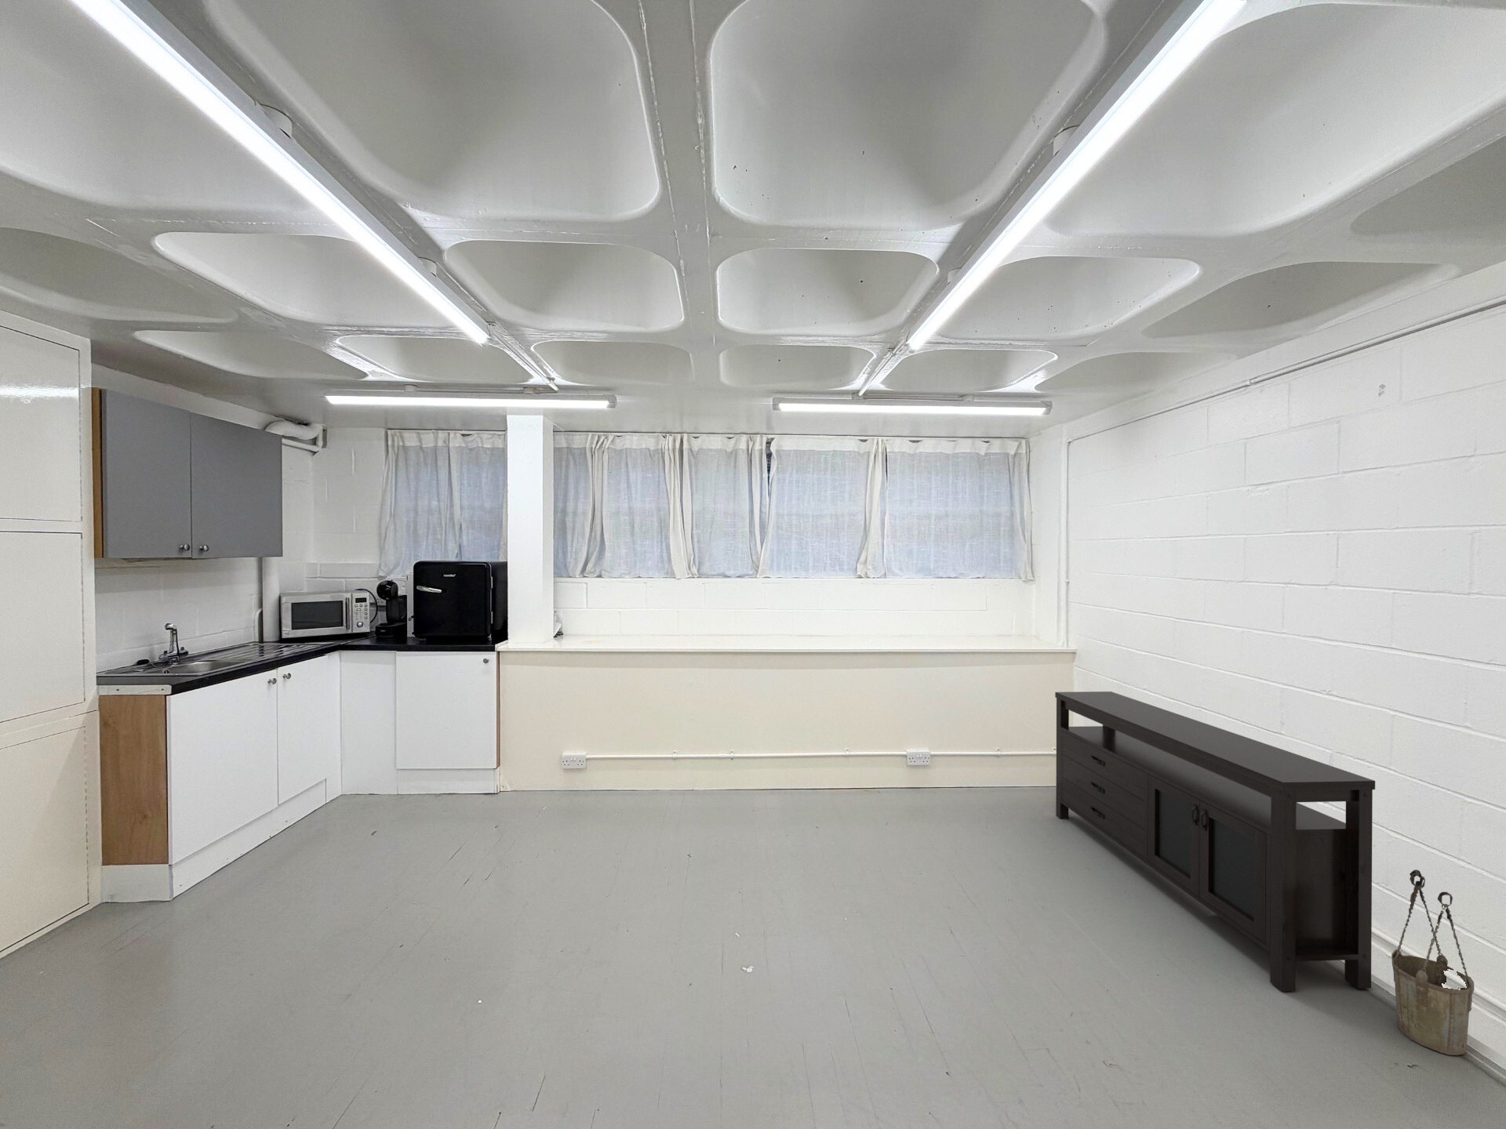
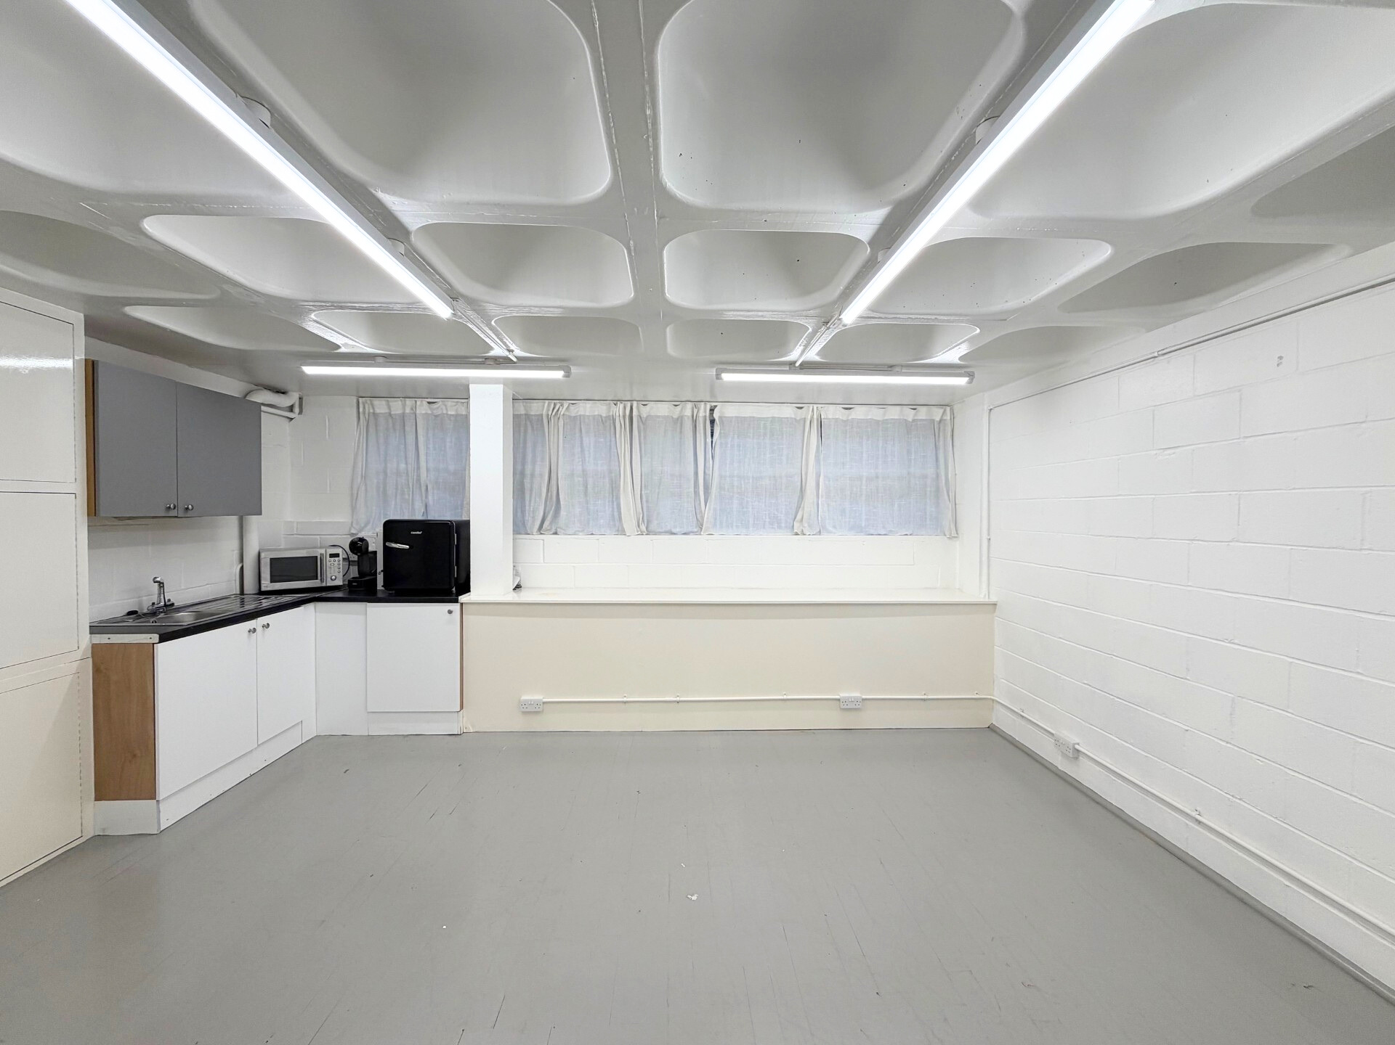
- media console [1054,690,1376,991]
- bucket [1391,869,1475,1057]
